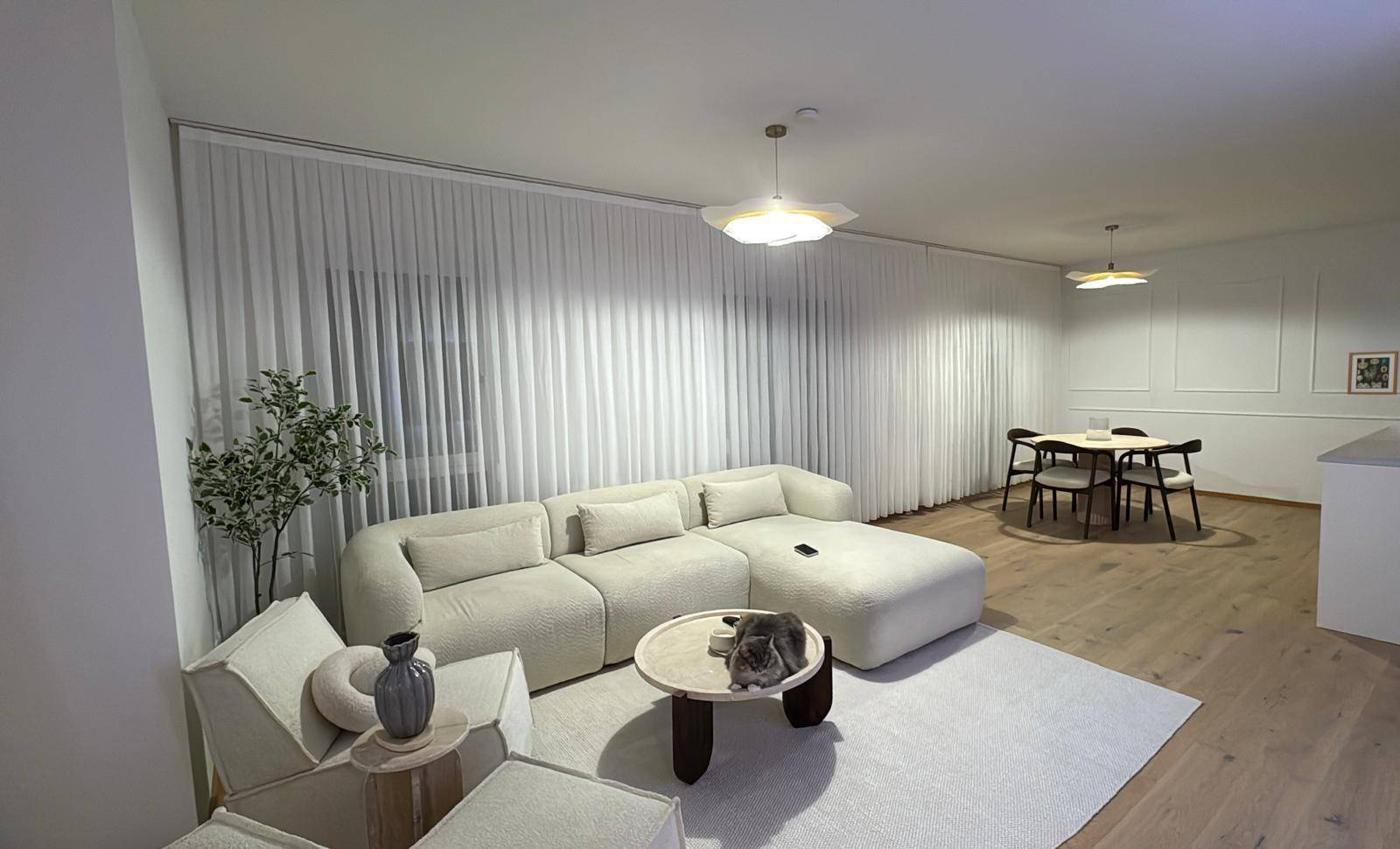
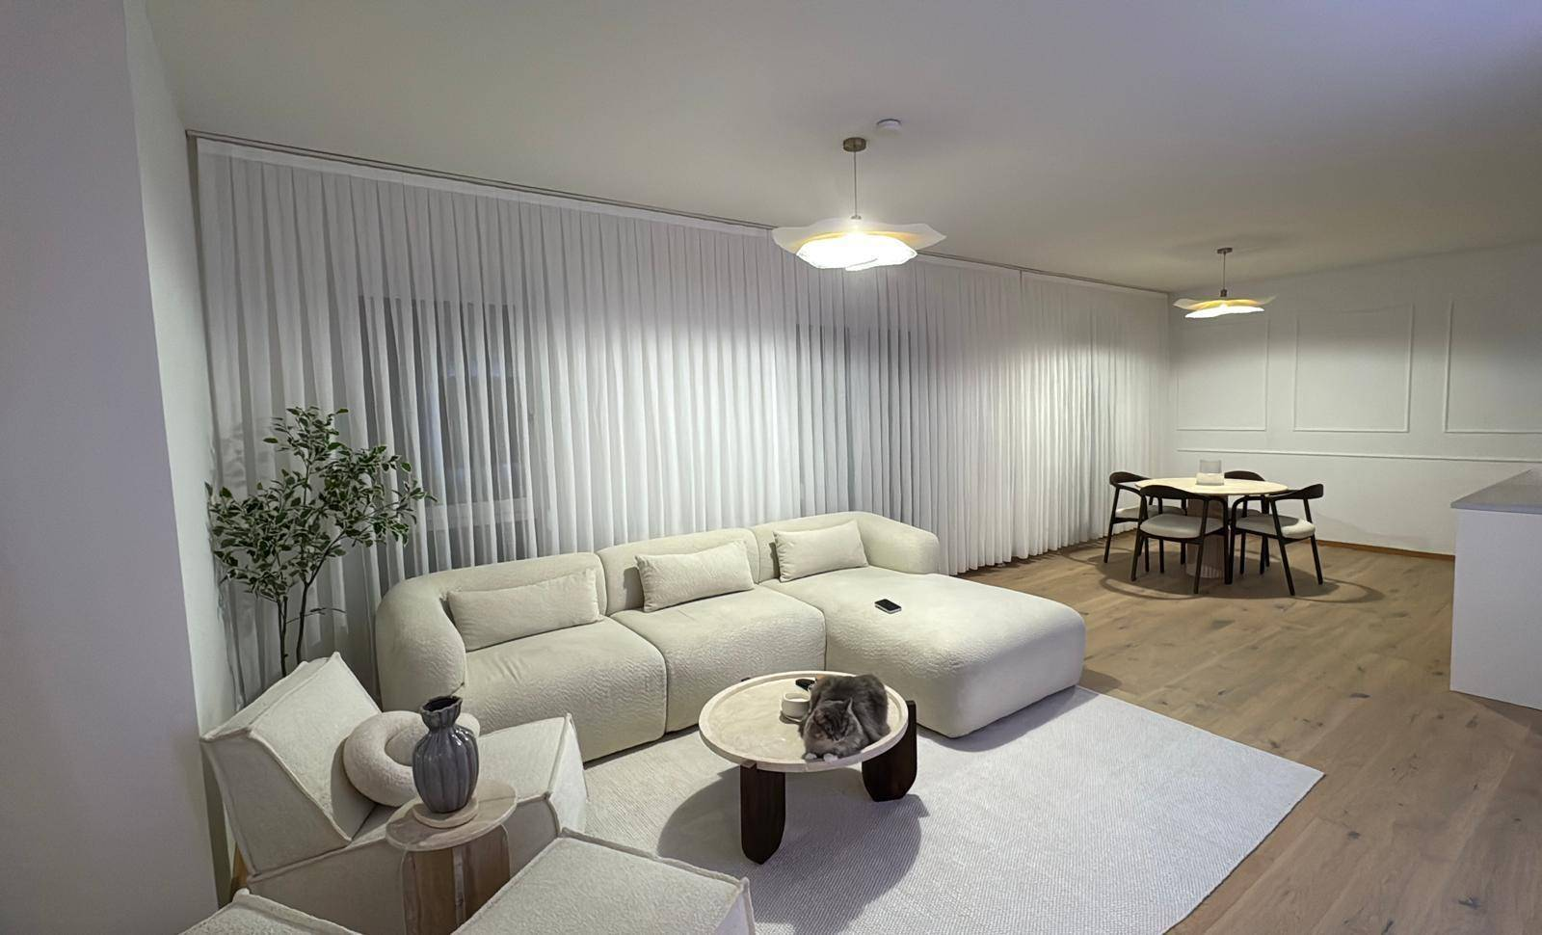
- wall art [1347,350,1400,396]
